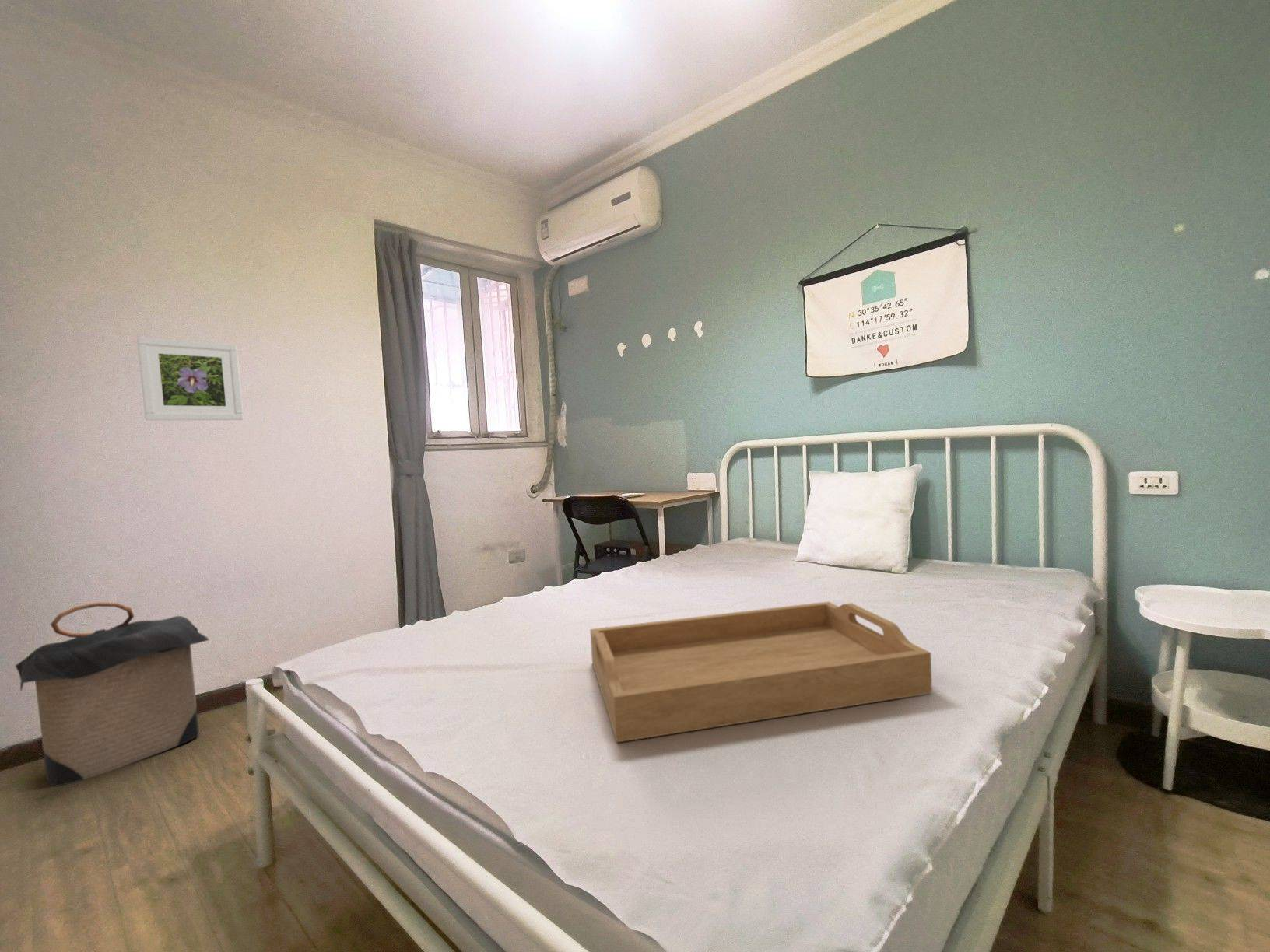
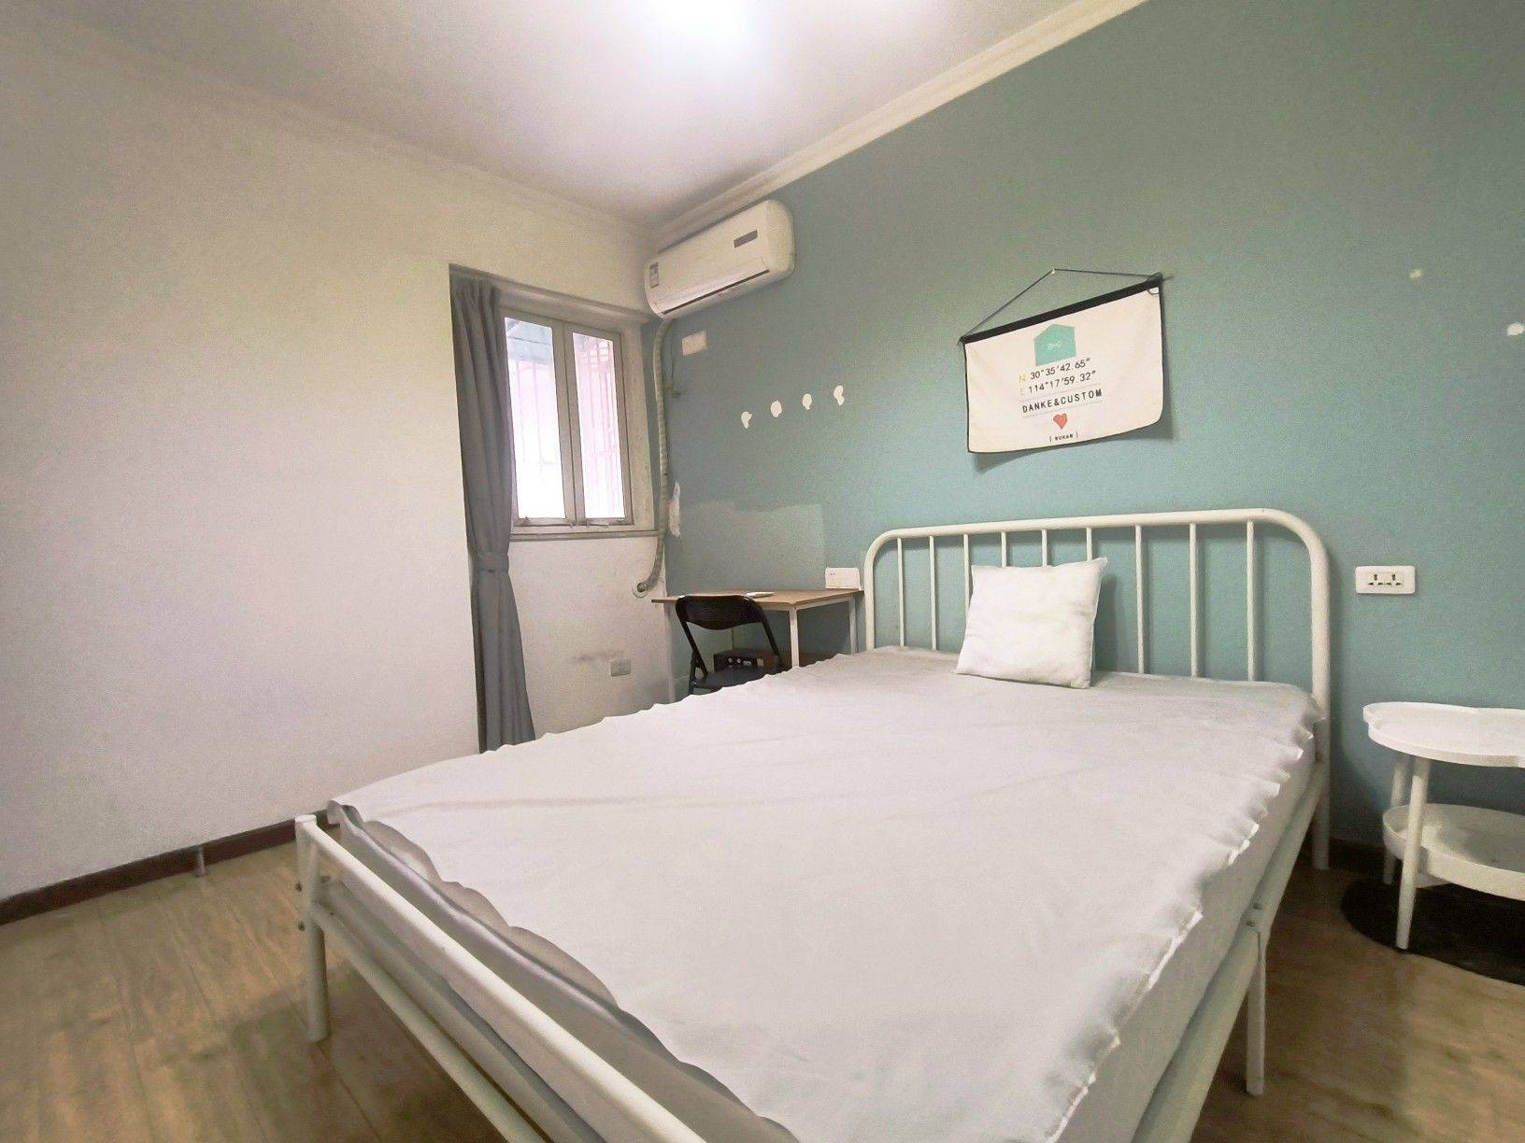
- serving tray [589,600,933,744]
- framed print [136,336,244,422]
- laundry hamper [15,601,210,787]
